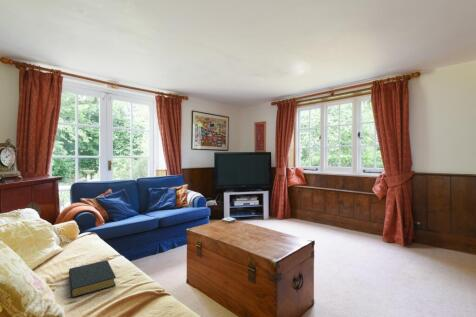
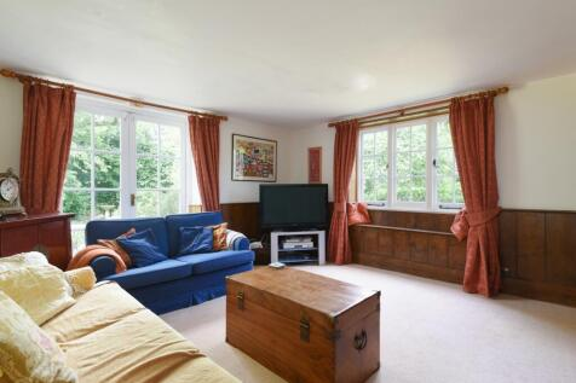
- hardback book [68,259,117,299]
